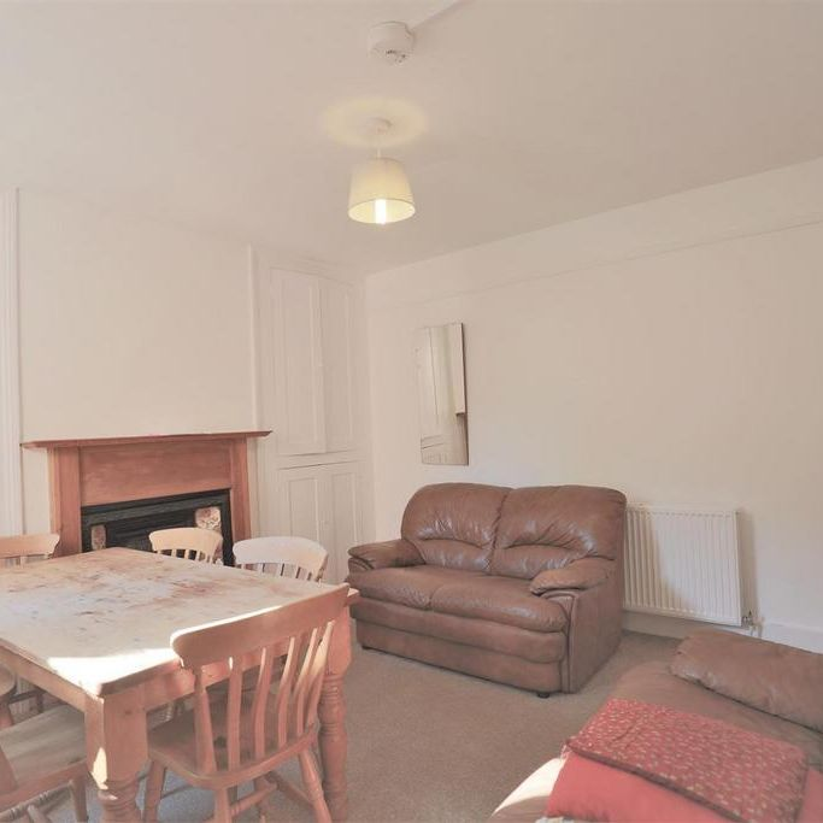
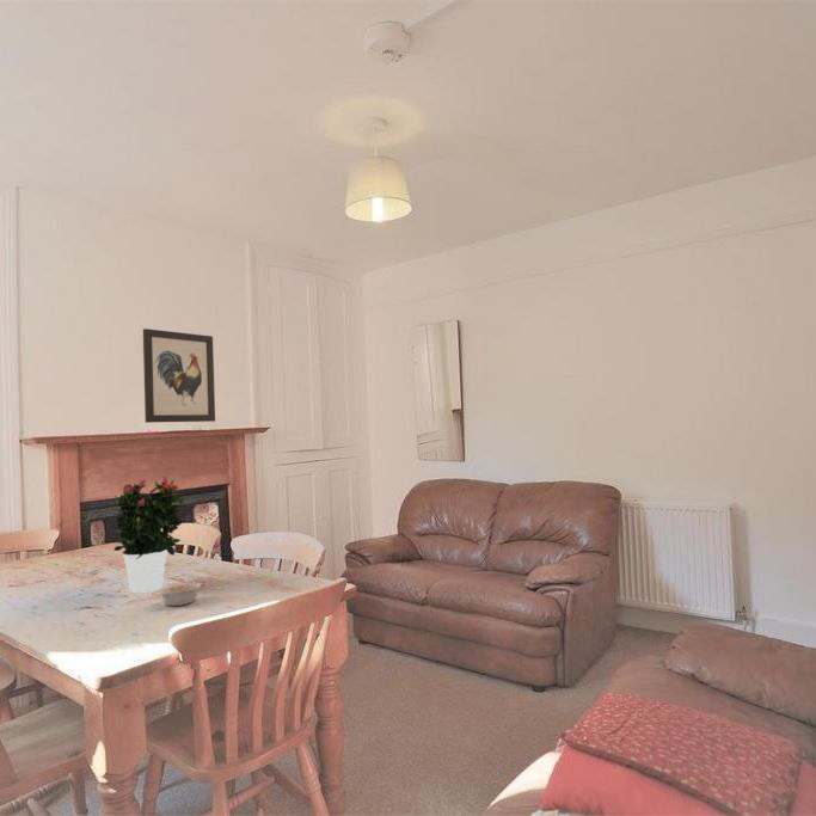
+ legume [157,582,205,607]
+ wall art [142,327,216,424]
+ potted flower [111,476,186,594]
